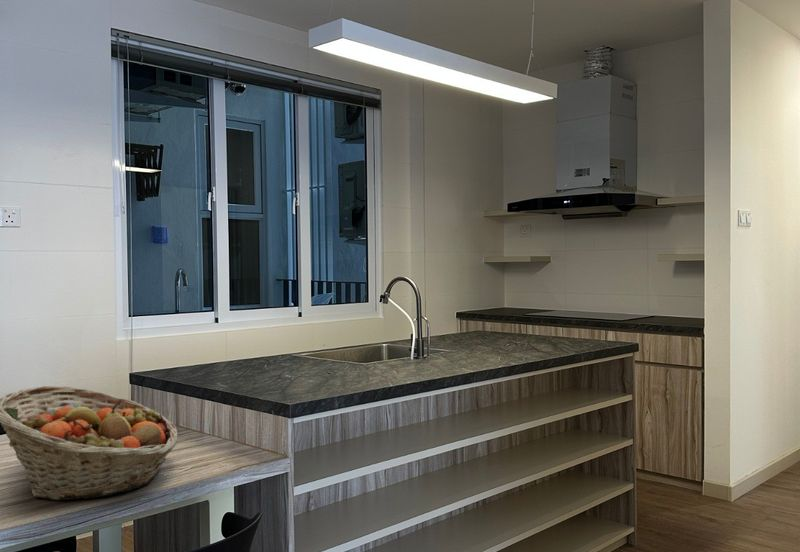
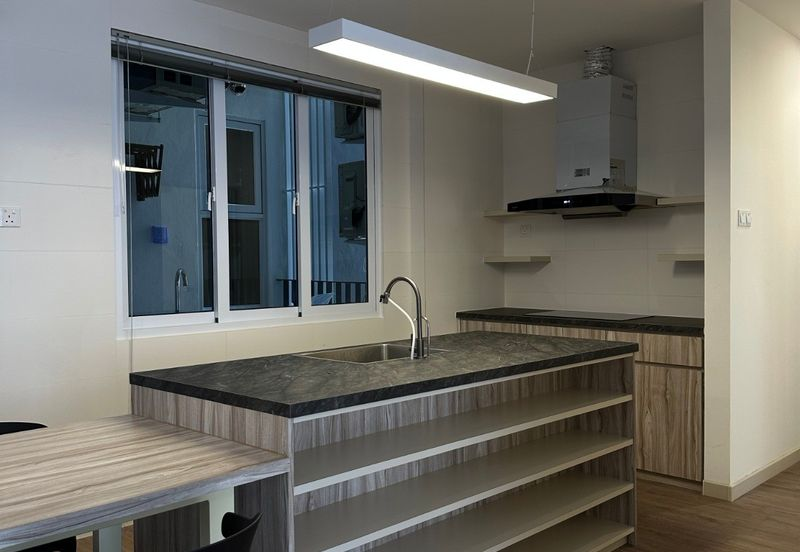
- fruit basket [0,385,179,502]
